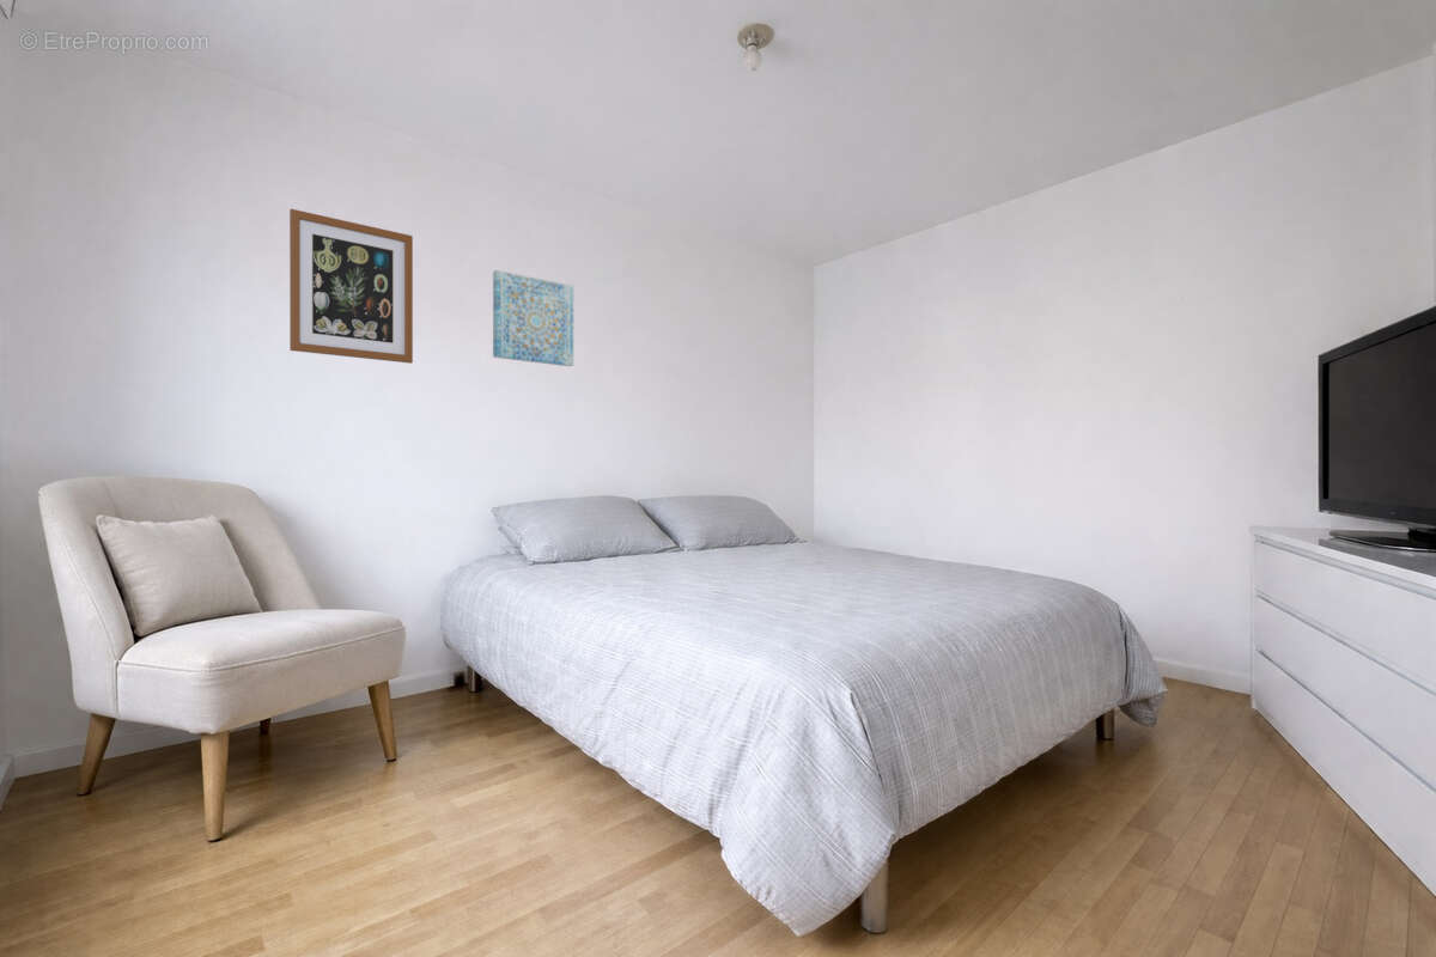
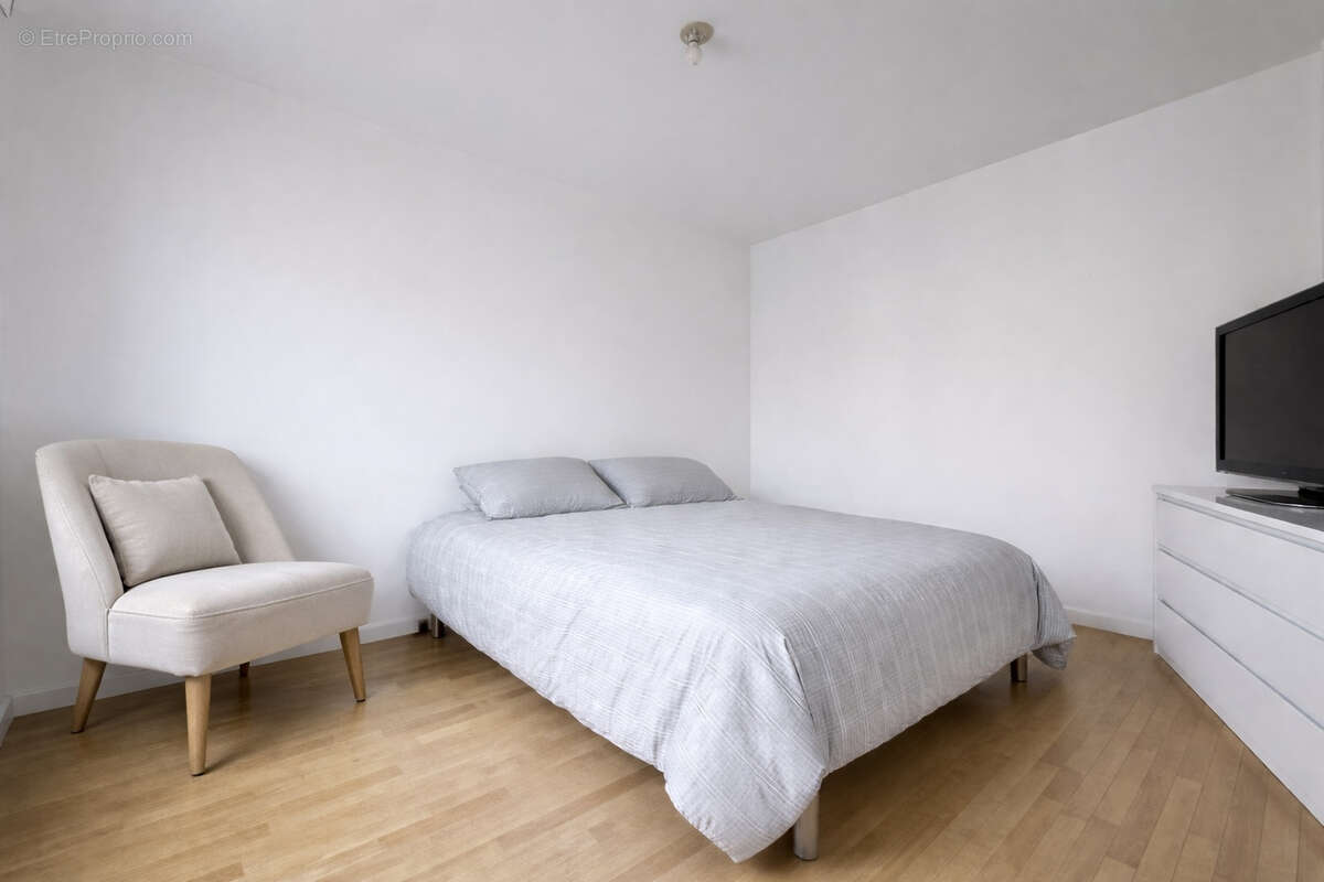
- wall art [288,208,414,365]
- wall art [492,269,574,367]
